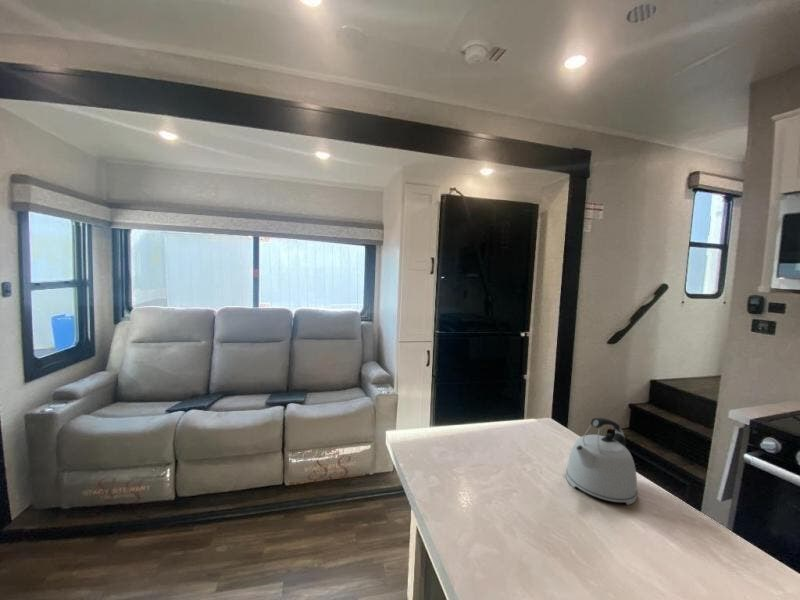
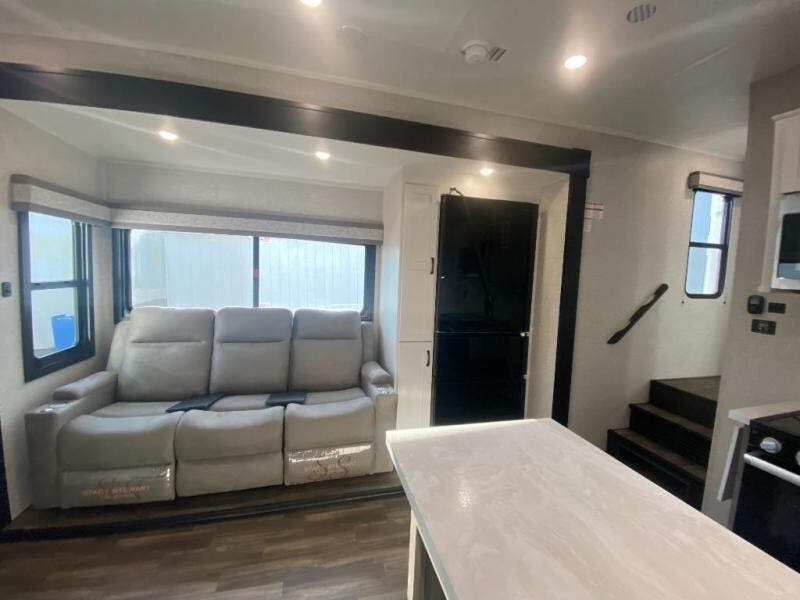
- kettle [565,417,638,506]
